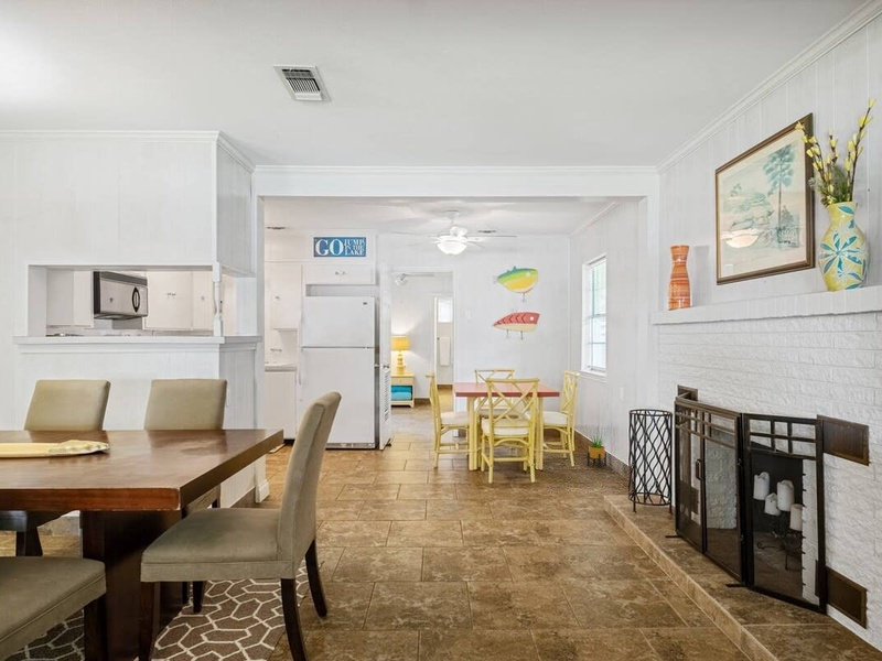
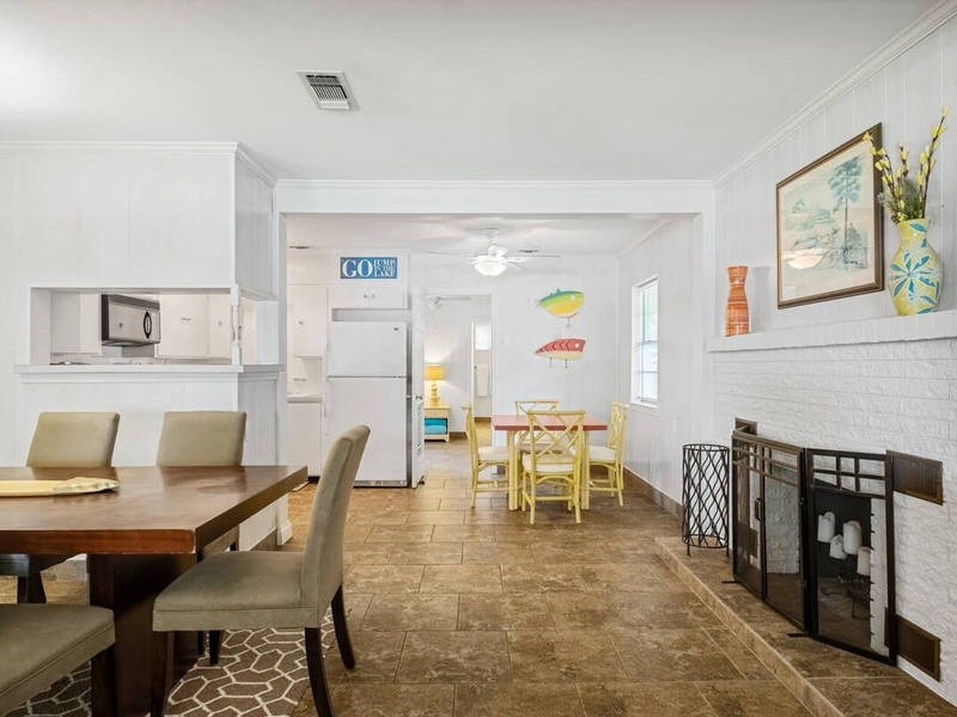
- potted plant [587,435,607,468]
